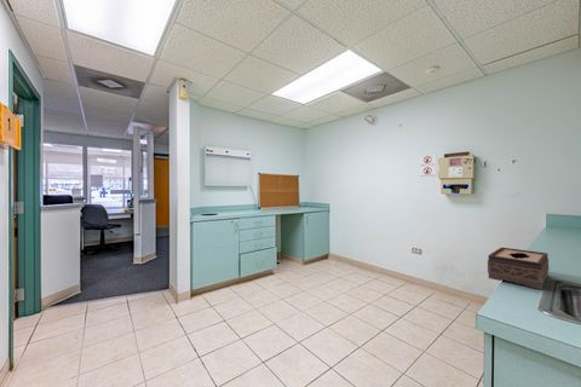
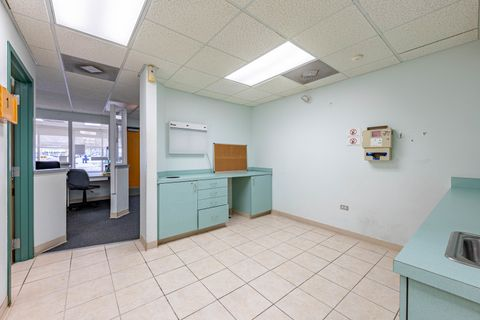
- tissue box [487,247,550,290]
